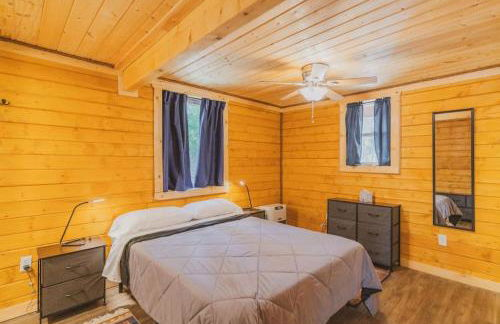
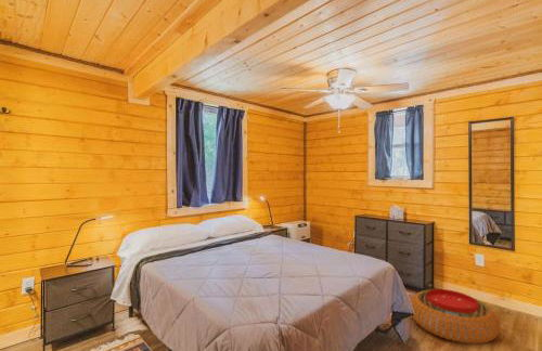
+ pouf [410,288,501,346]
